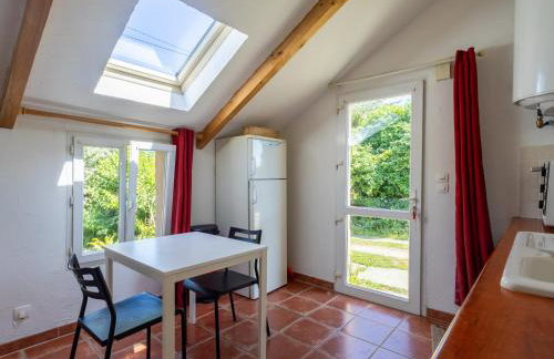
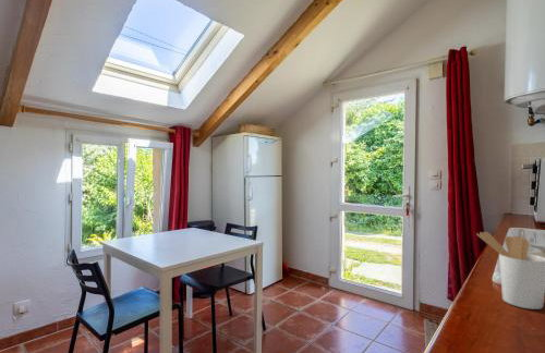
+ utensil holder [475,231,545,311]
